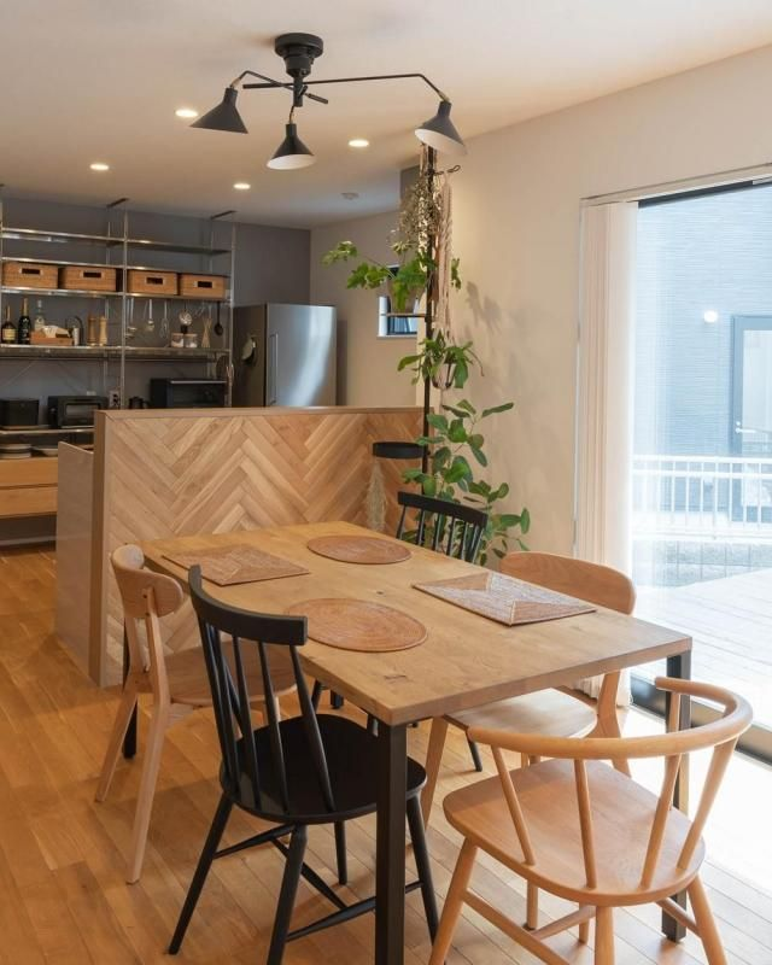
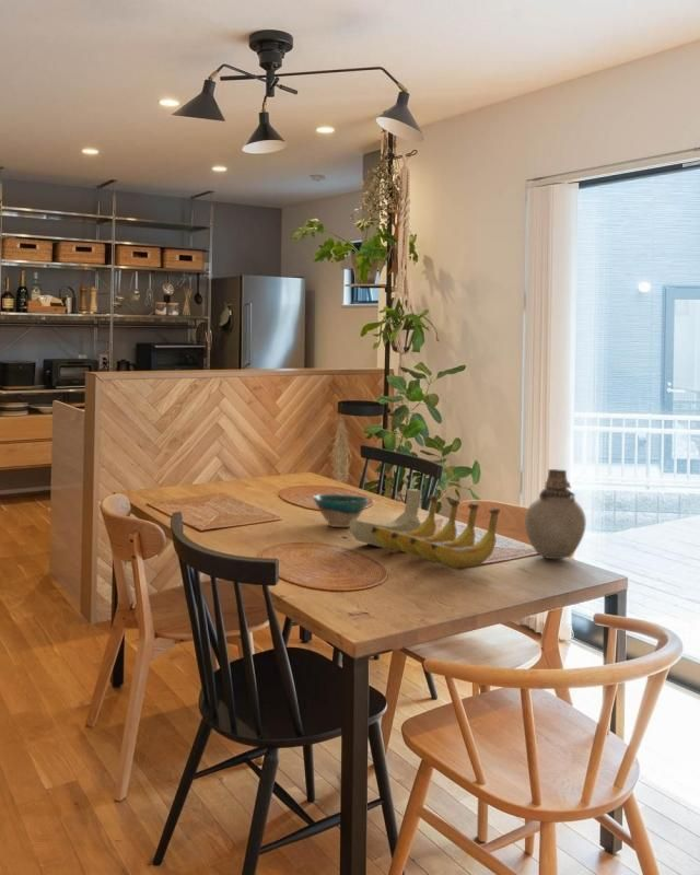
+ bowl [312,493,371,528]
+ banana [348,488,501,570]
+ vase [524,468,587,560]
